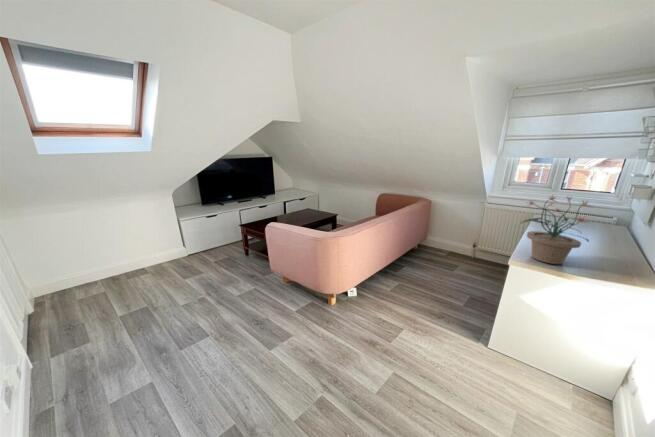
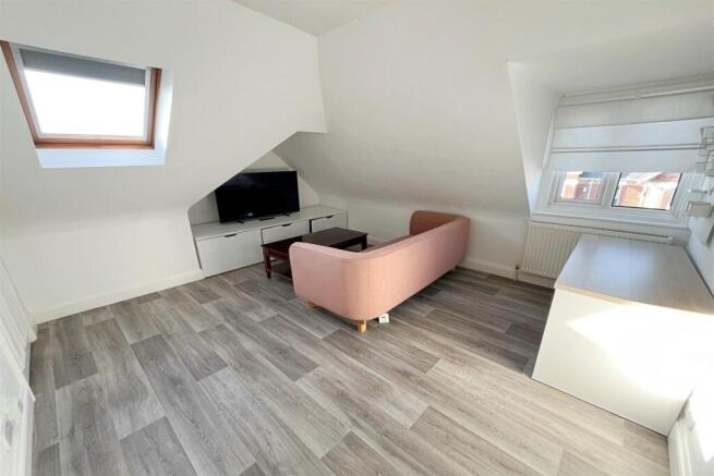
- potted plant [520,195,593,265]
